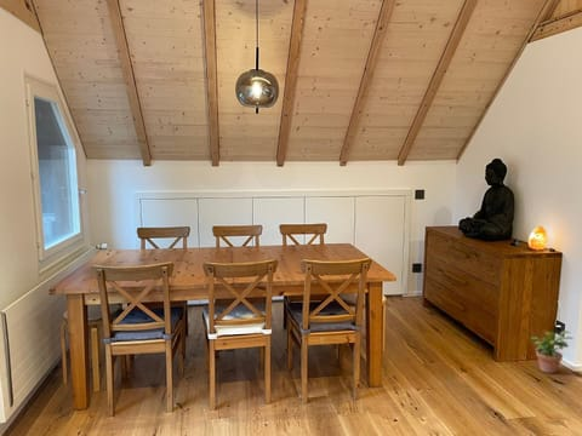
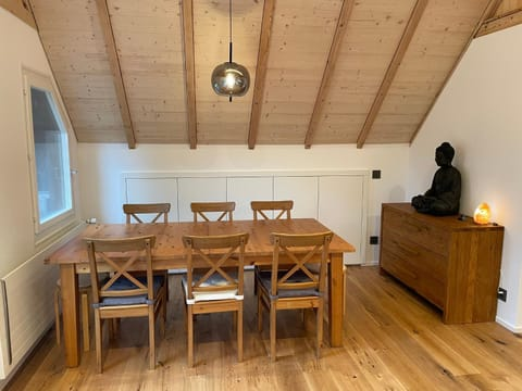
- potted plant [530,329,574,374]
